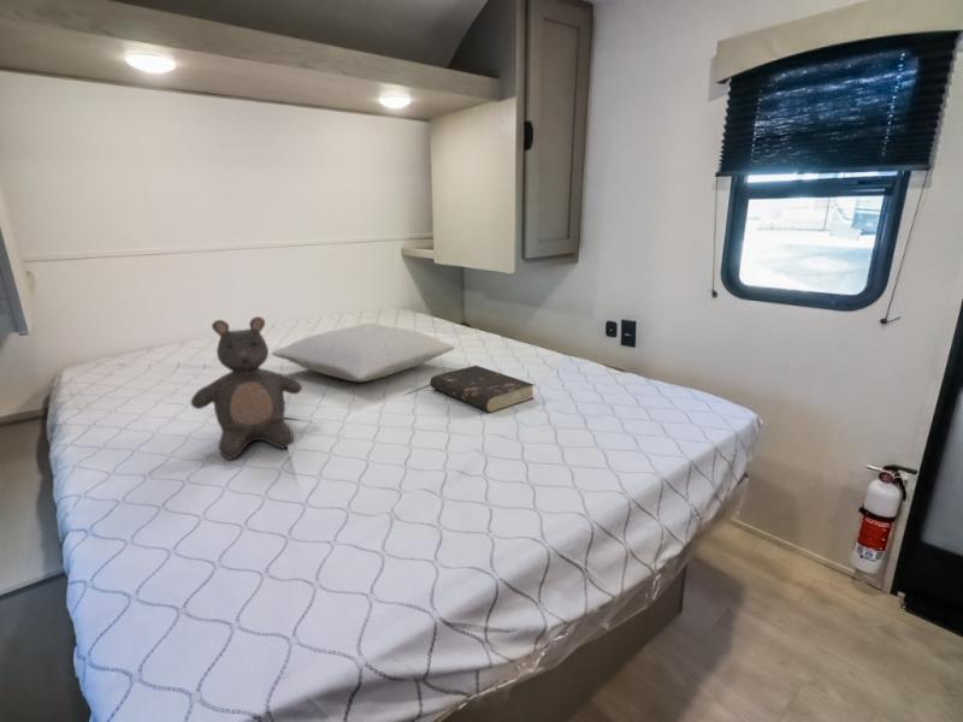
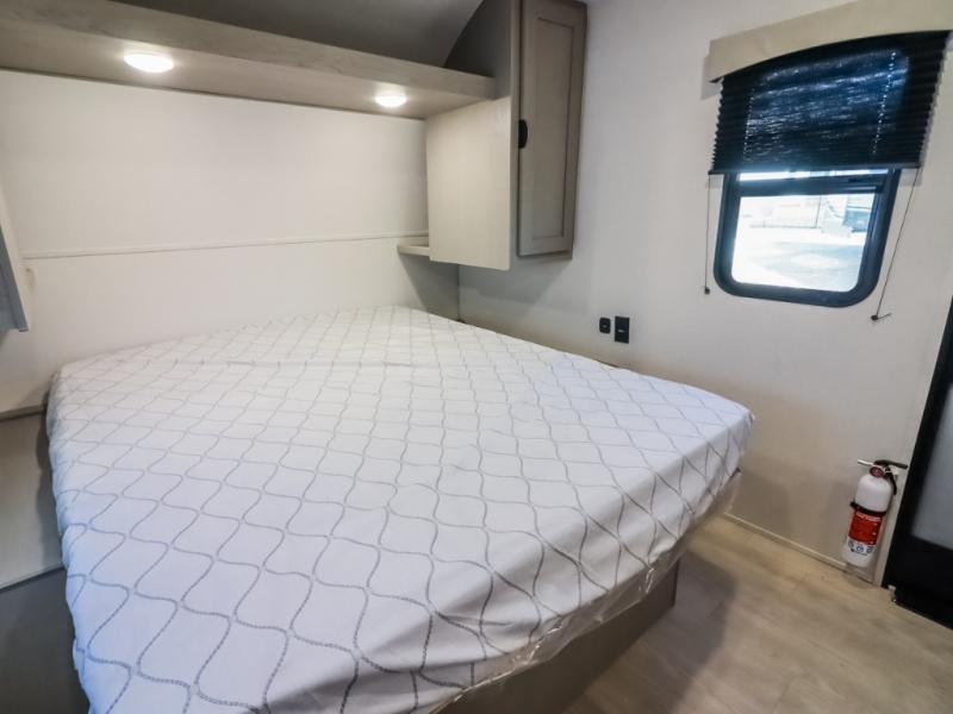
- pillow [270,322,456,383]
- book [429,365,536,413]
- teddy bear [190,315,303,460]
